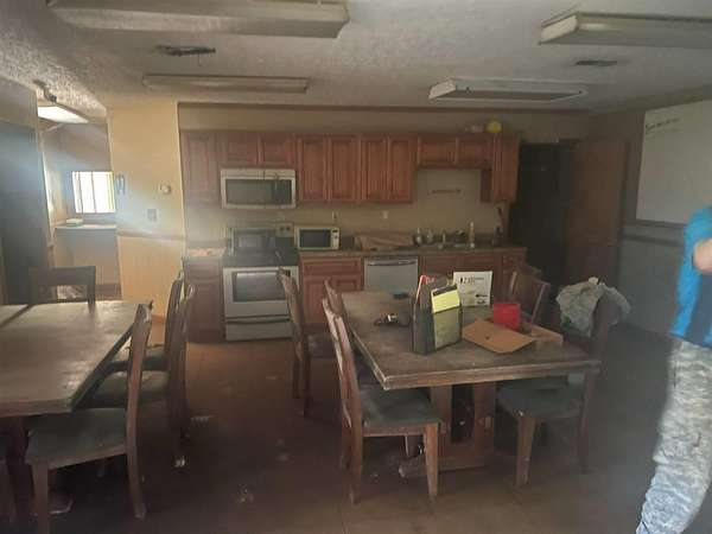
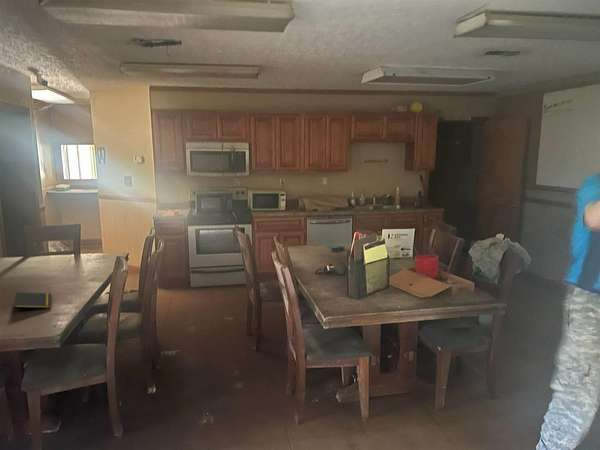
+ notepad [12,291,52,315]
